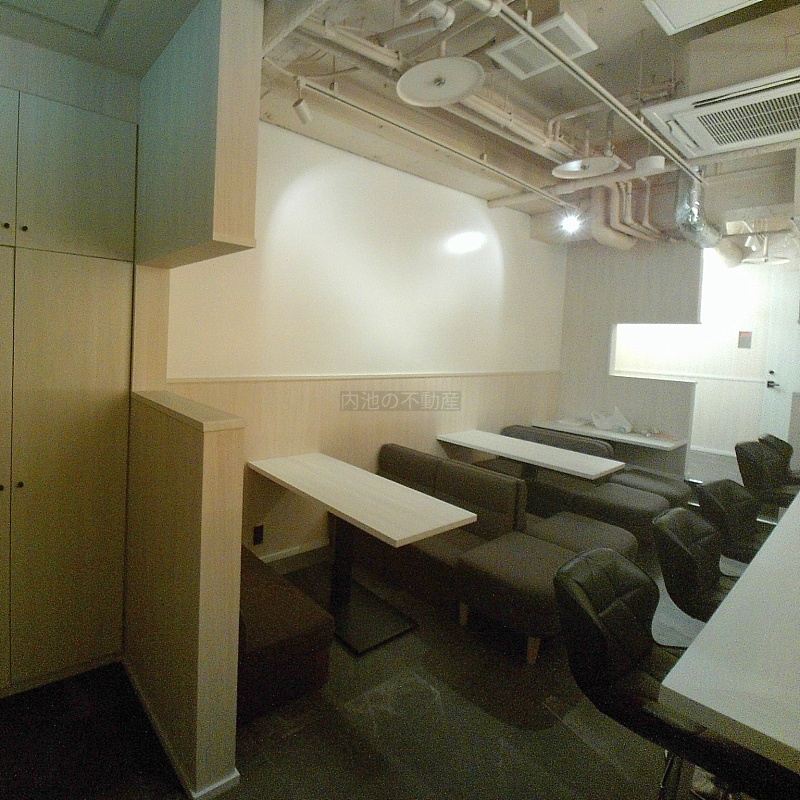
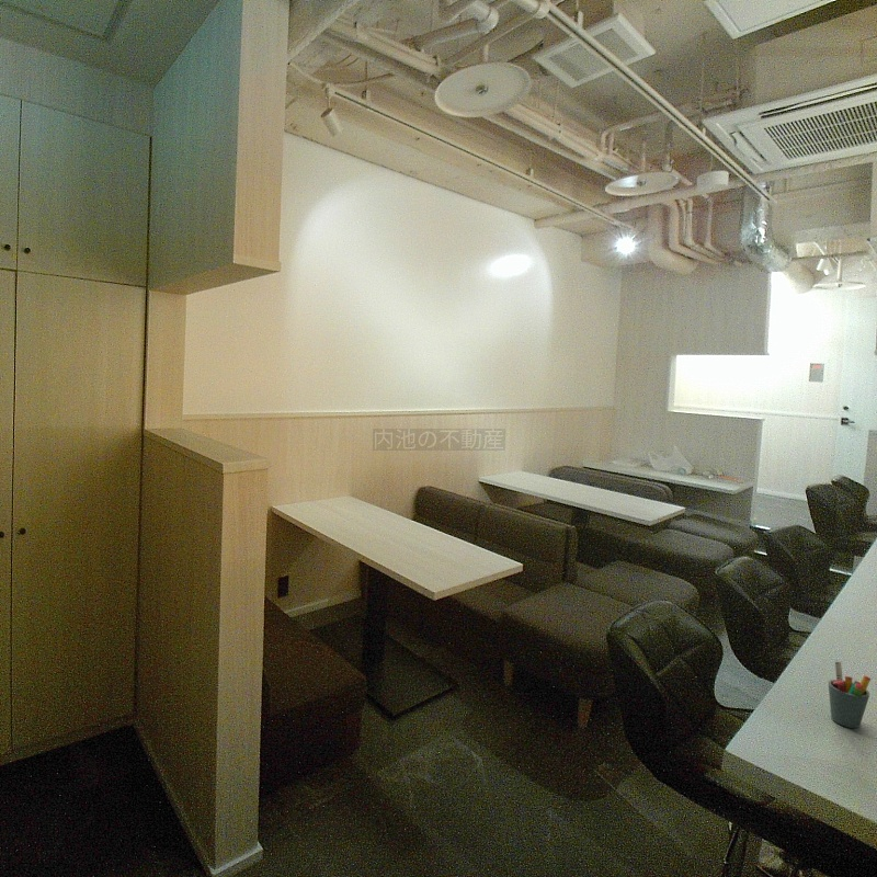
+ pen holder [828,660,872,729]
